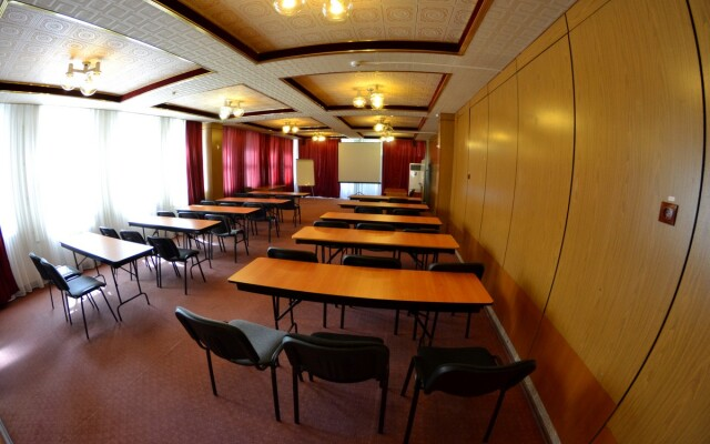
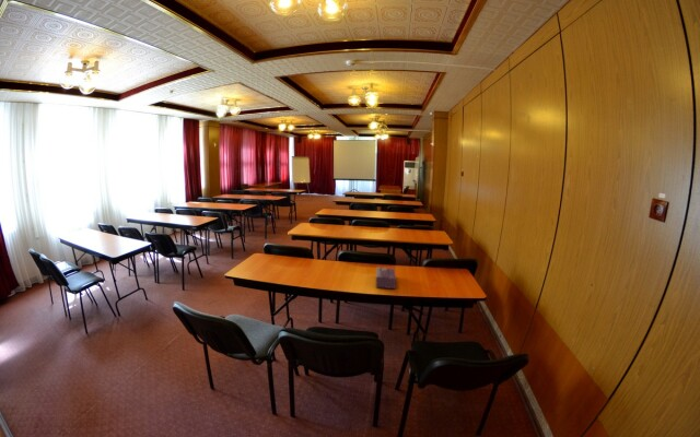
+ tissue box [375,267,397,290]
